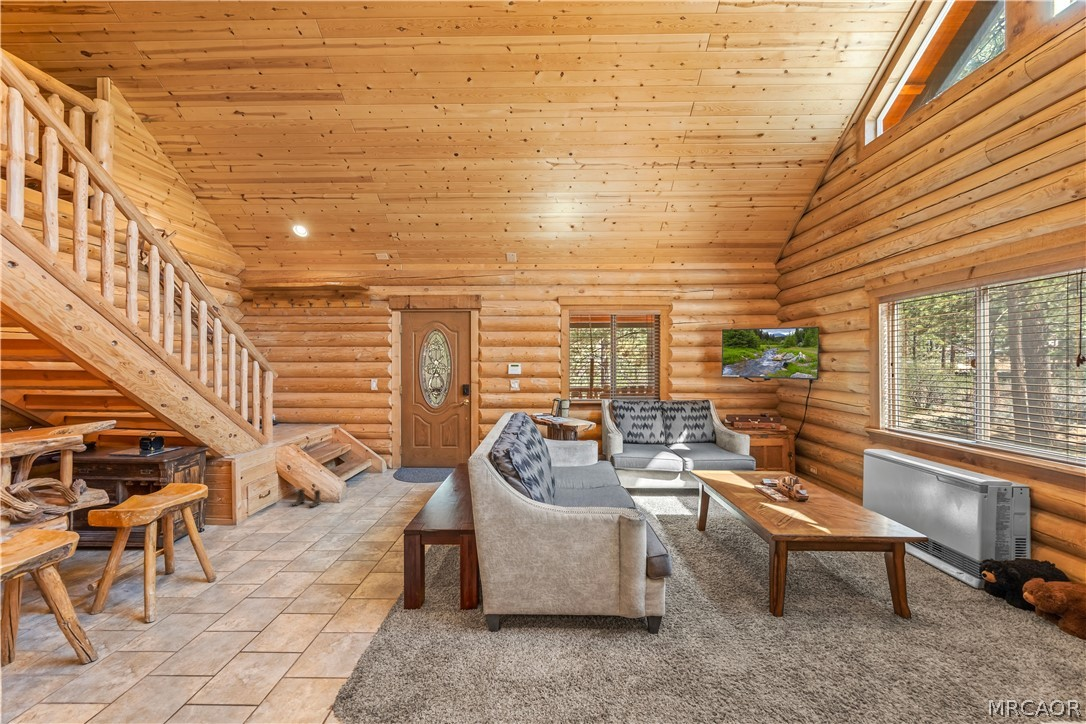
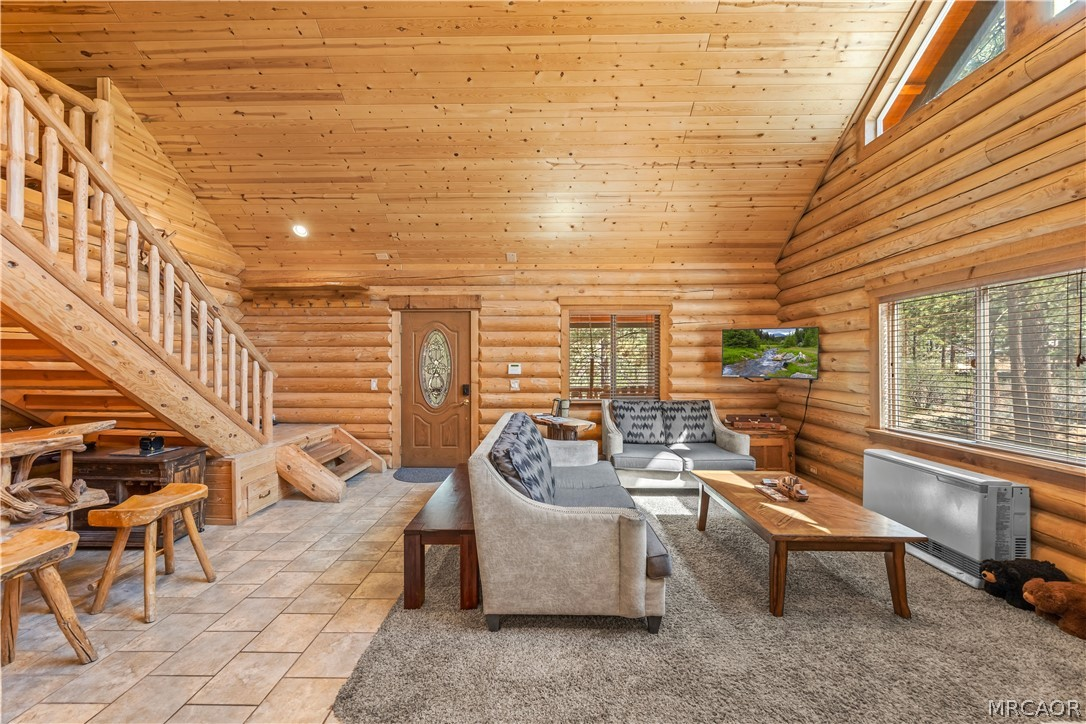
- boots [291,488,322,508]
